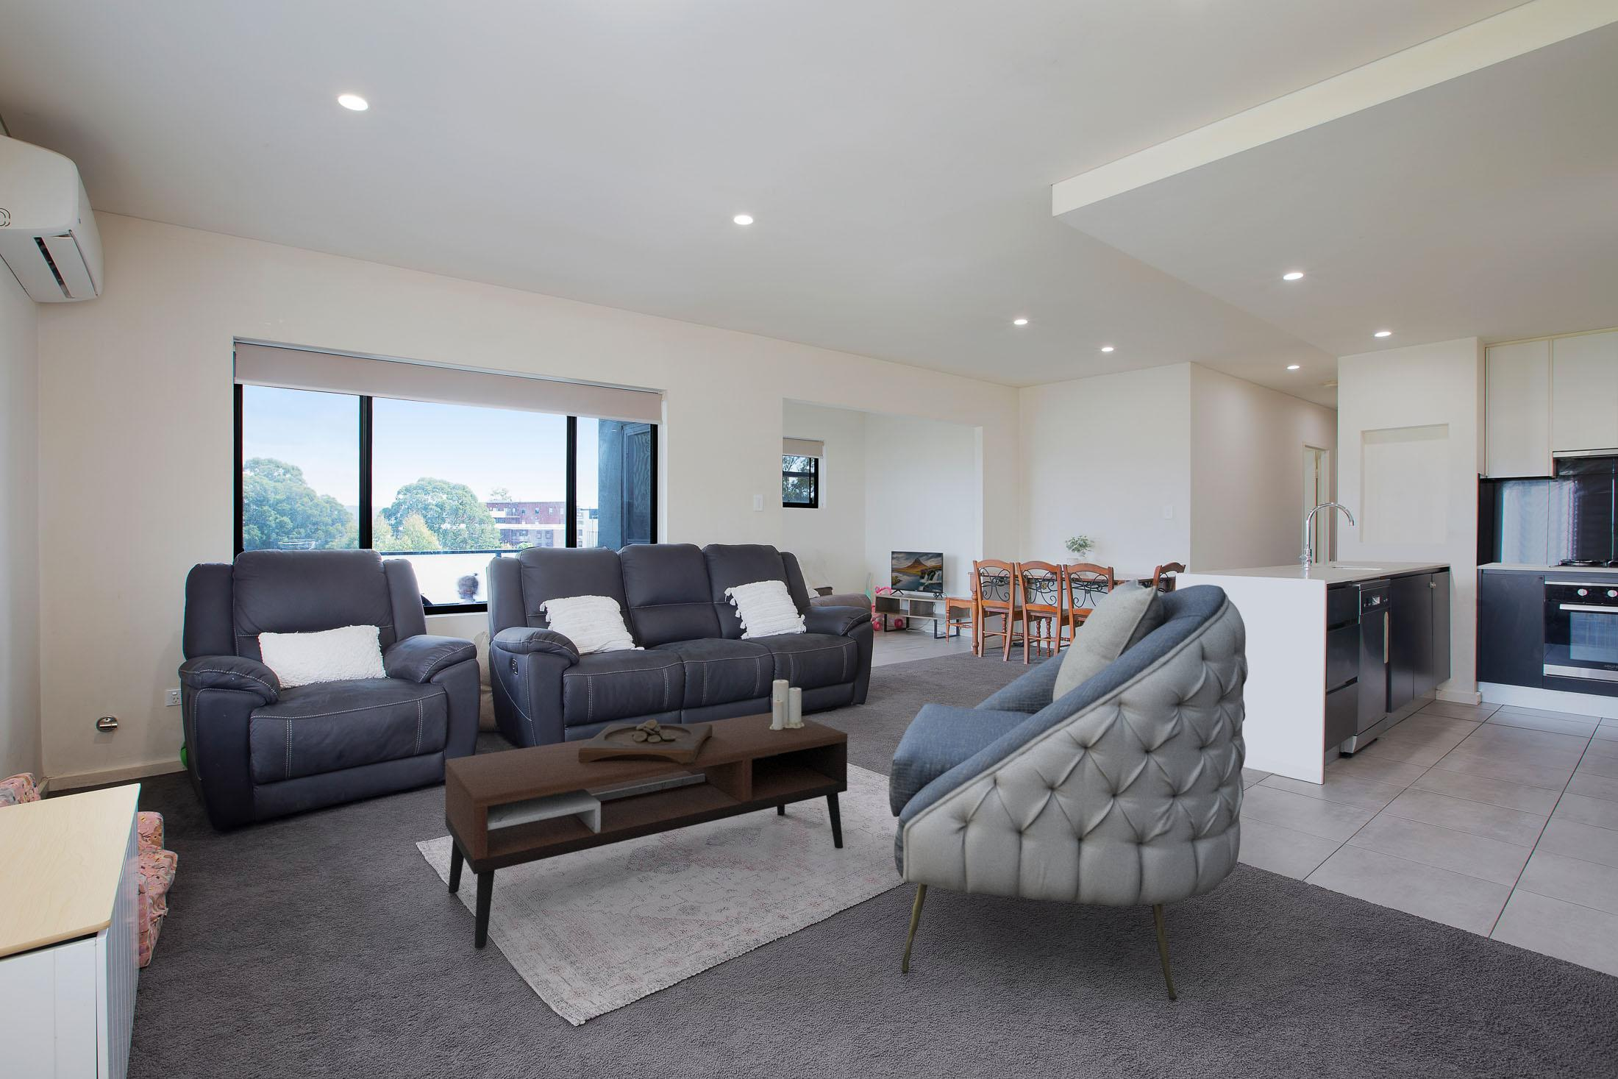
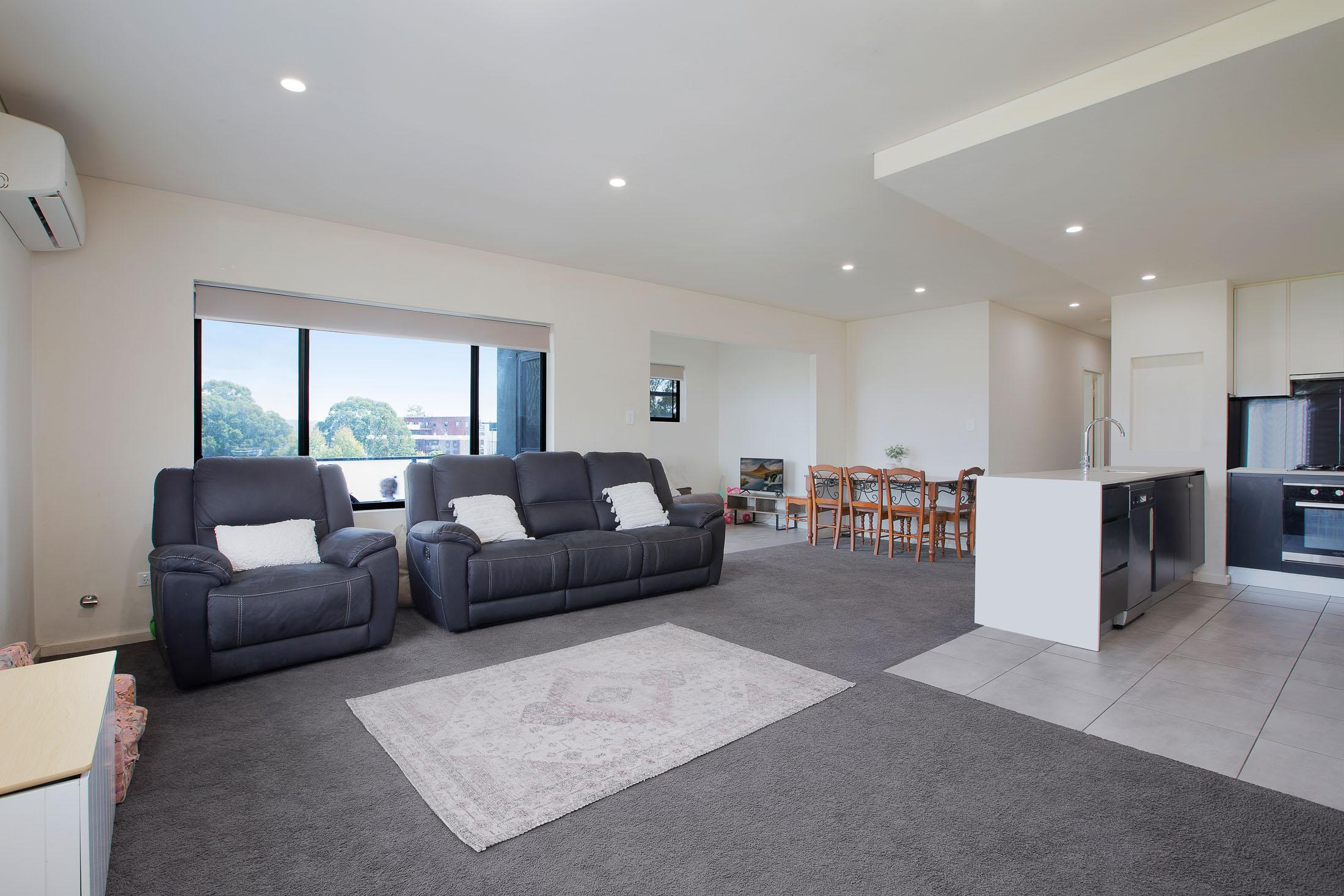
- armchair [888,578,1248,1002]
- candle [770,676,804,730]
- wooden tray [579,719,713,765]
- coffee table [445,712,848,949]
